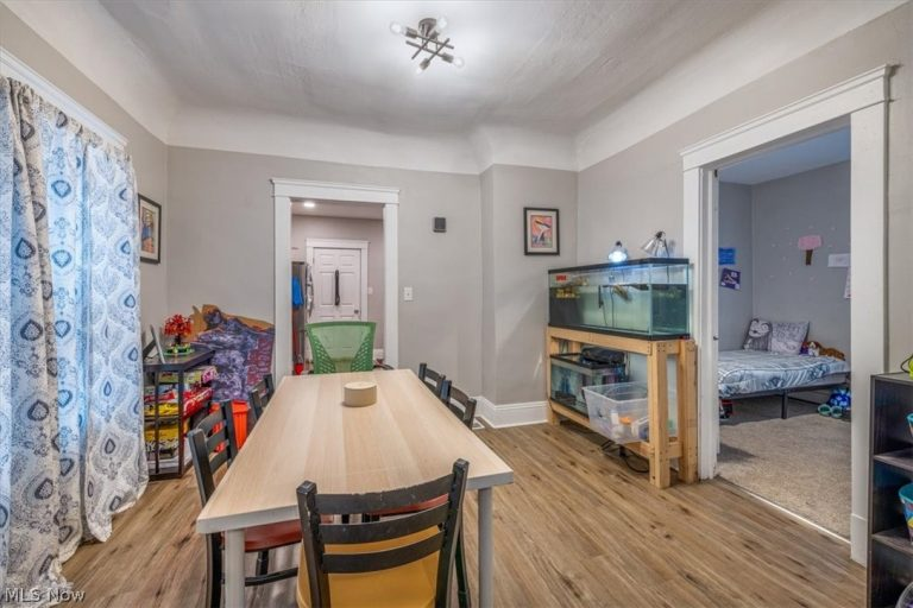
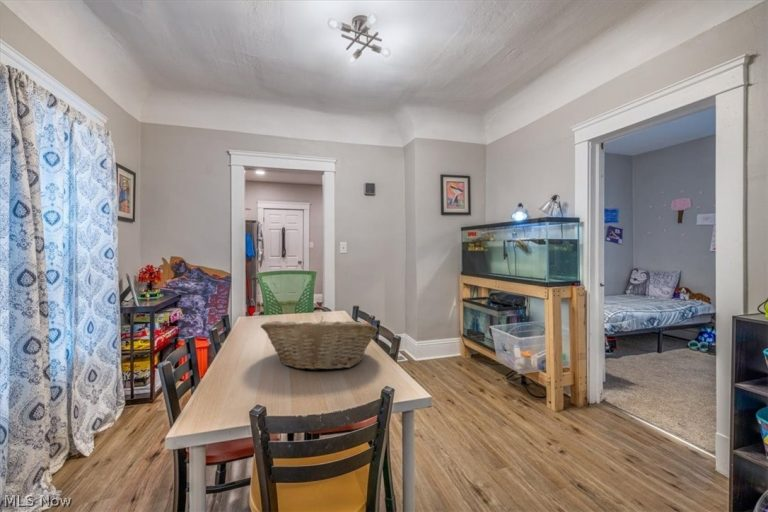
+ fruit basket [260,315,379,371]
